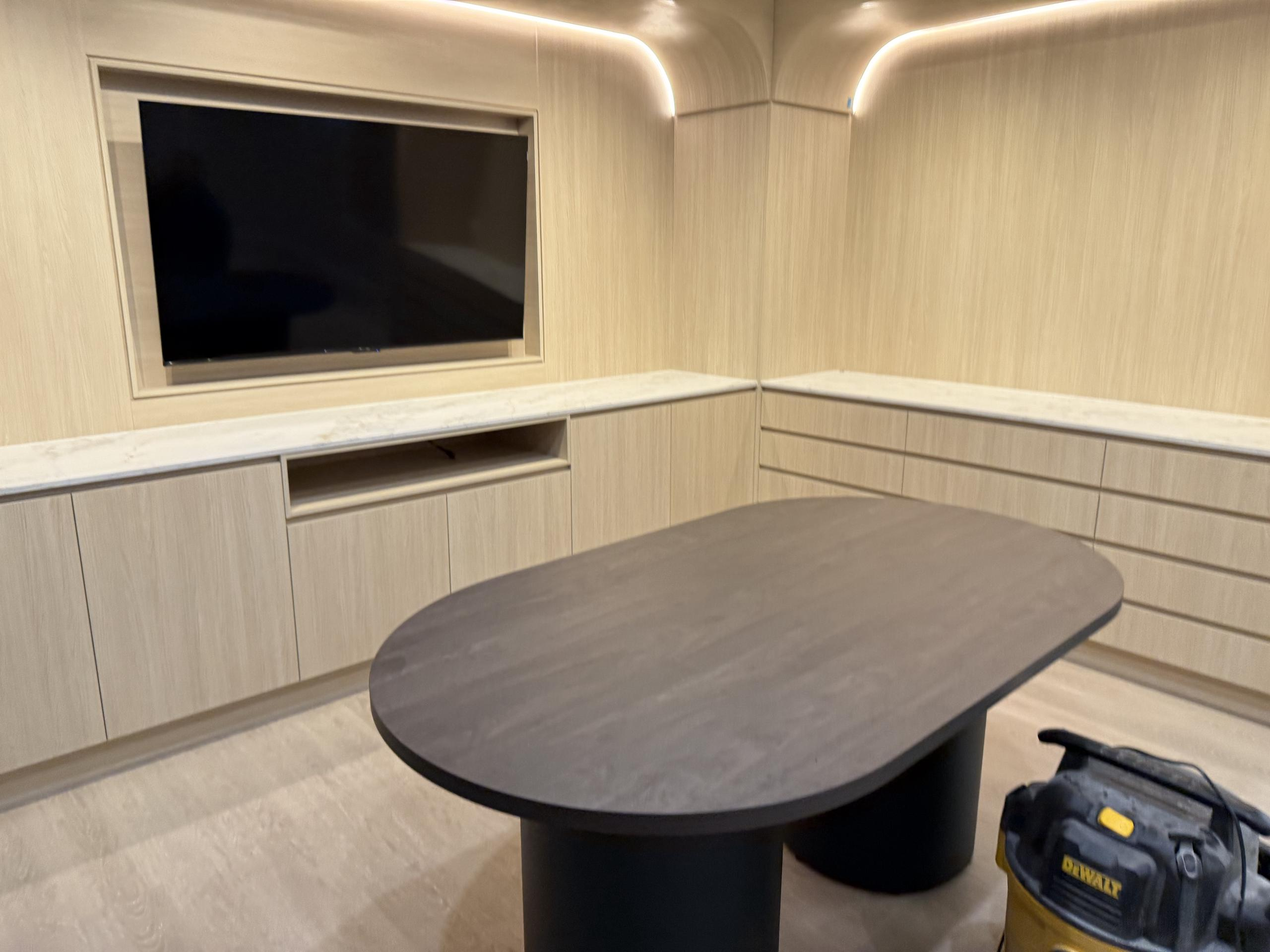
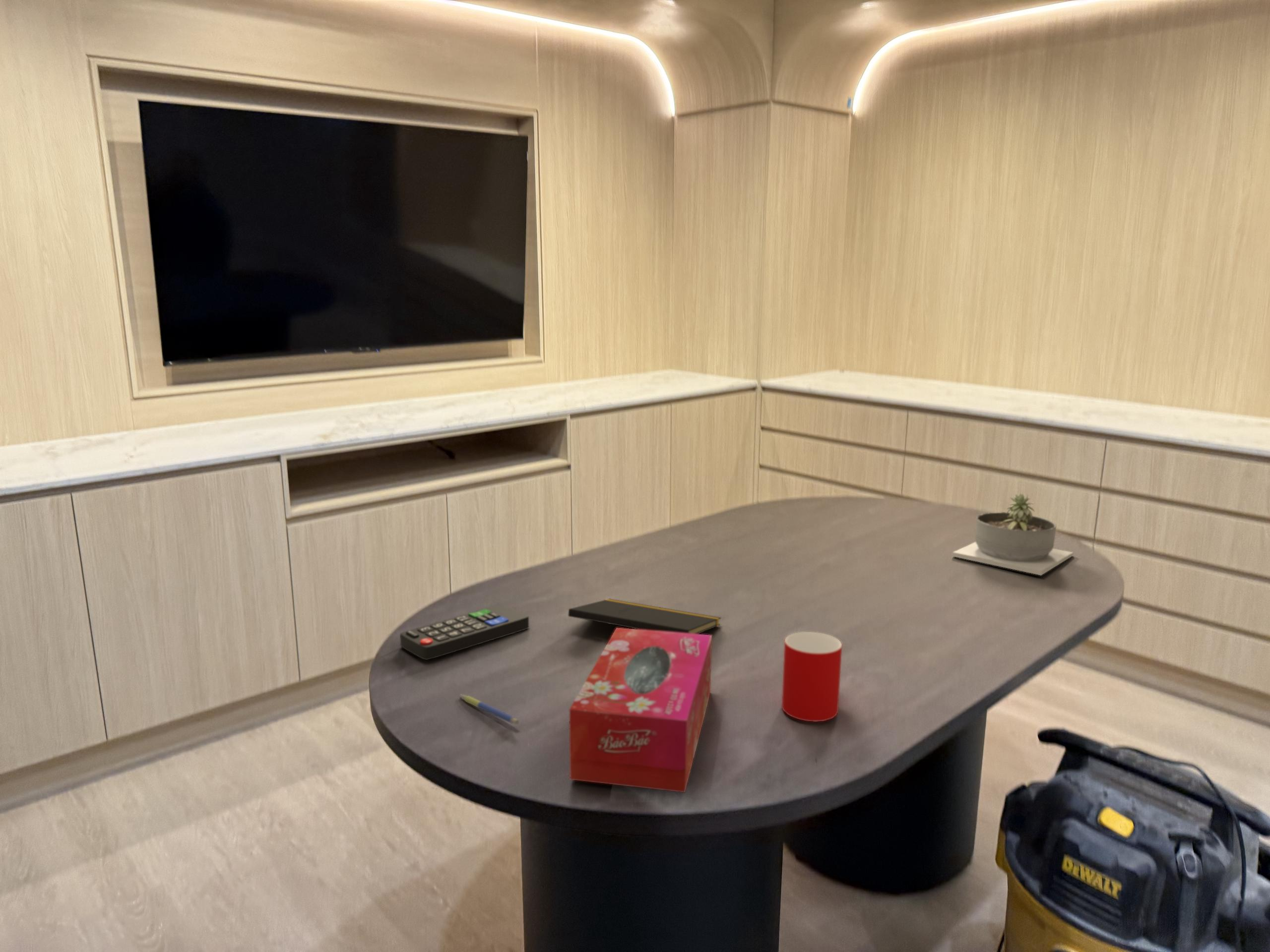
+ tissue box [569,627,712,793]
+ cup [781,631,842,722]
+ notepad [568,598,721,634]
+ remote control [400,604,529,660]
+ succulent planter [952,492,1074,576]
+ pen [459,694,519,725]
